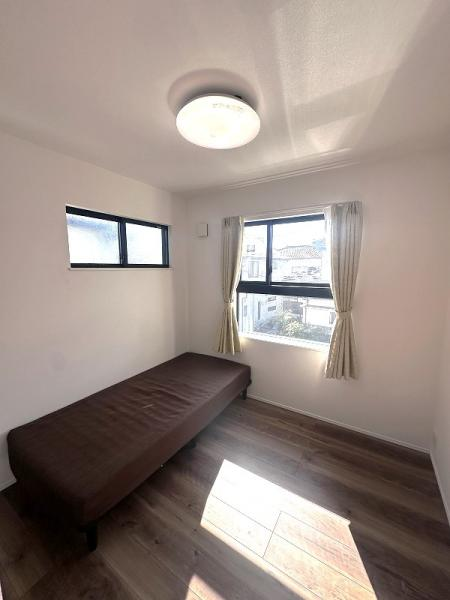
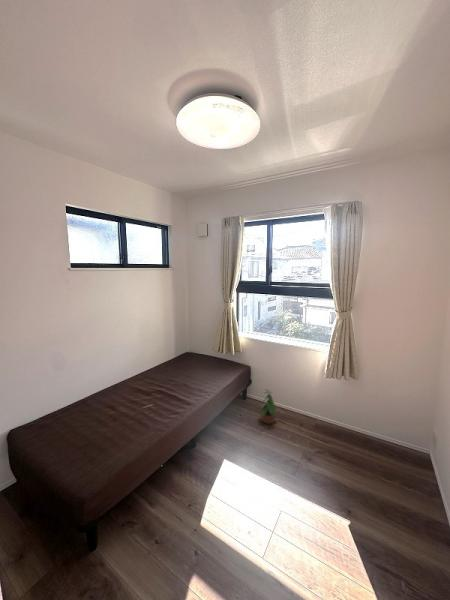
+ potted plant [259,388,278,425]
